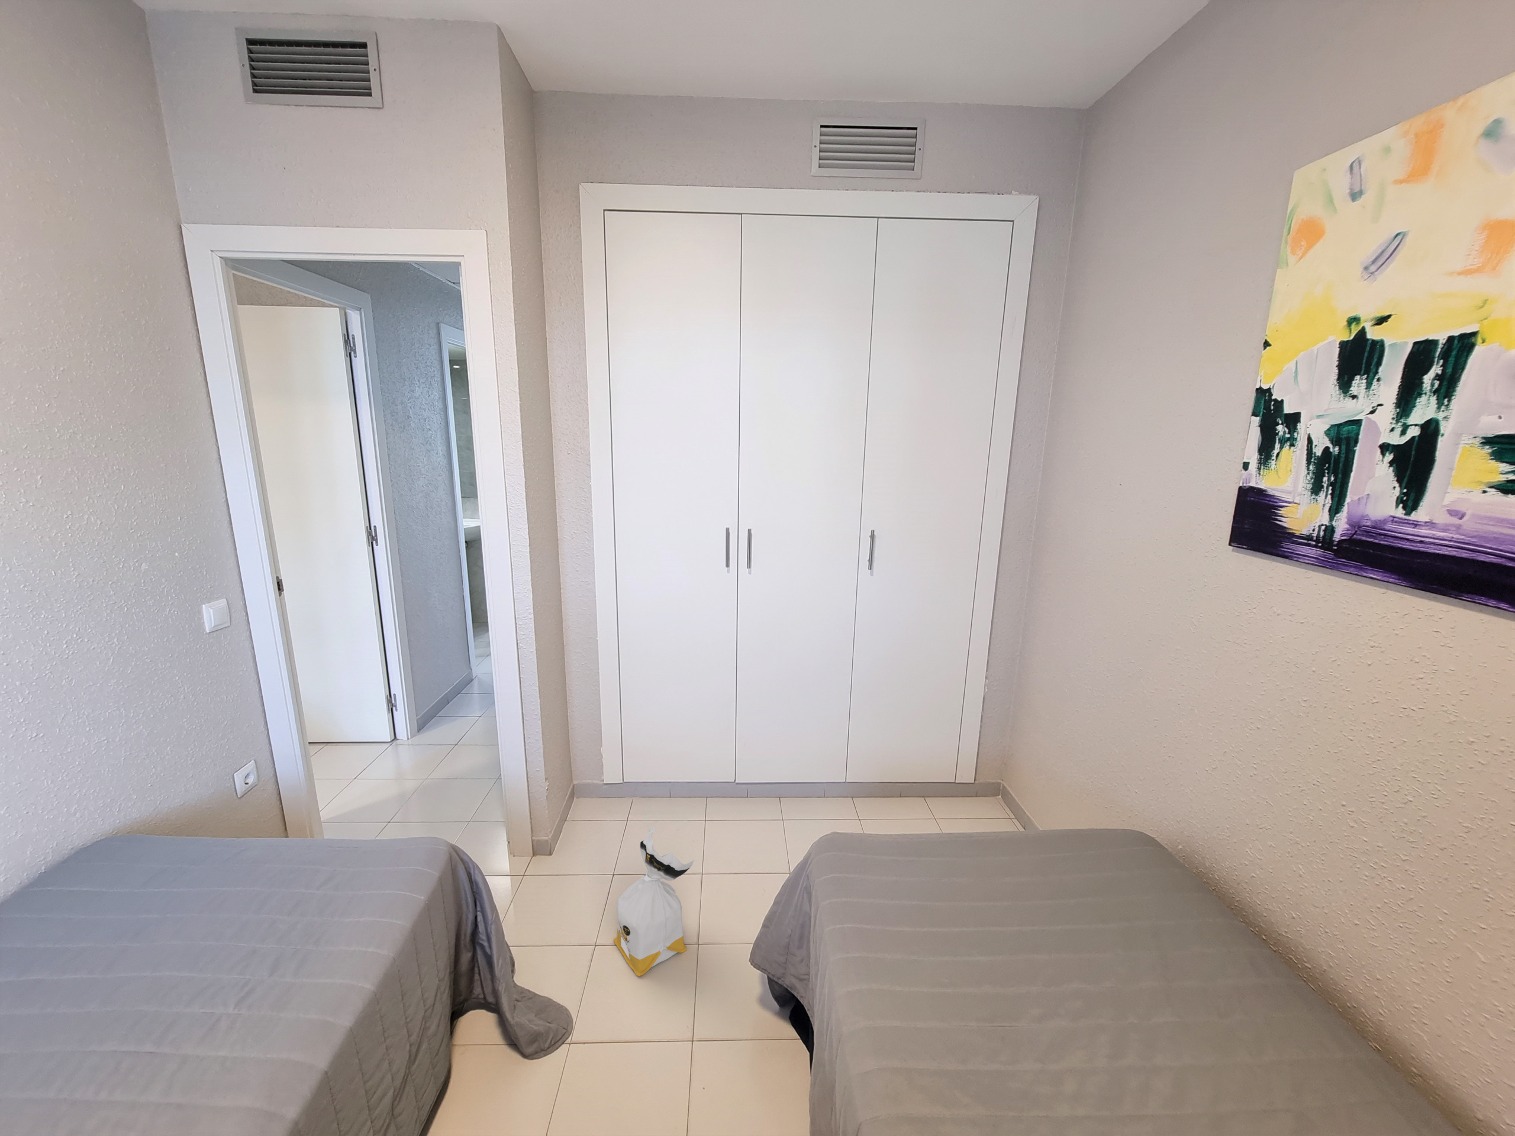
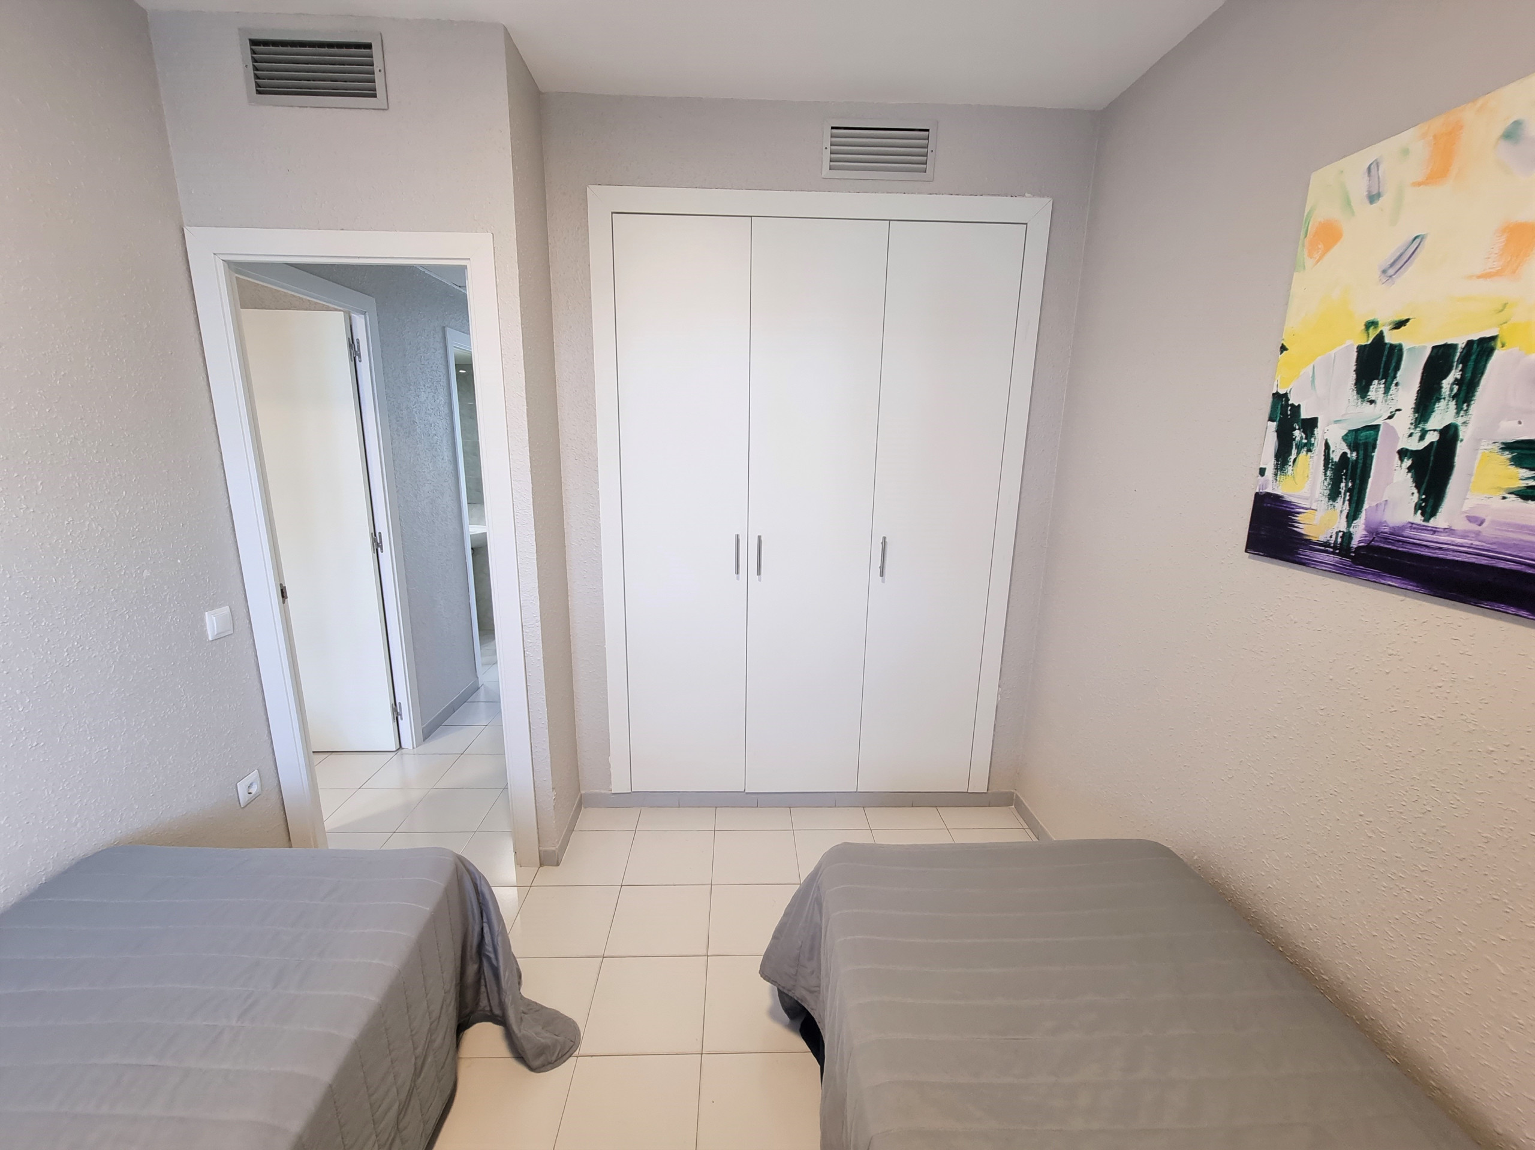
- bag [613,826,694,976]
